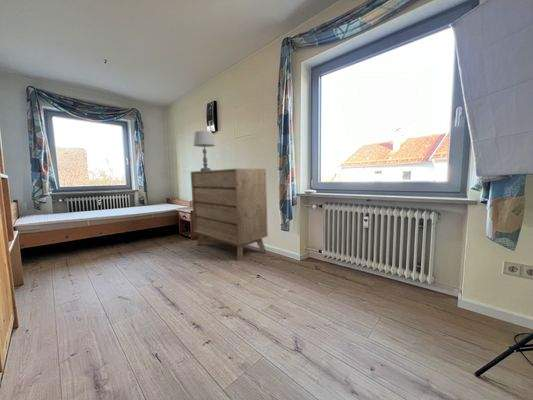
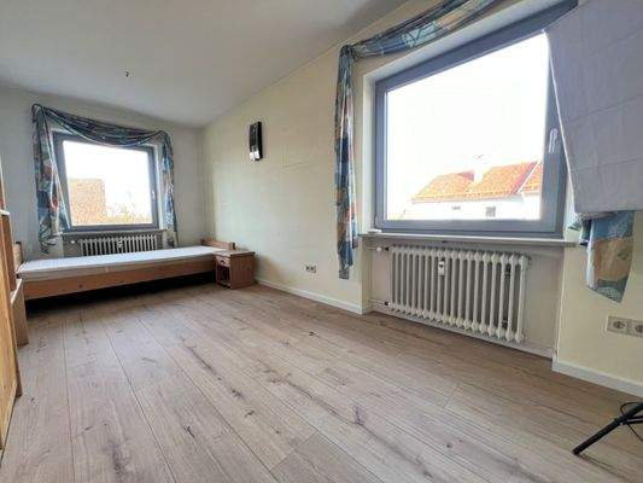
- dresser [190,168,269,262]
- table lamp [192,130,216,171]
